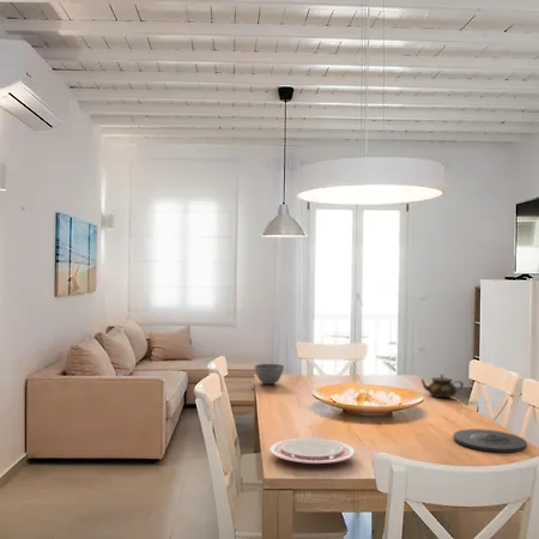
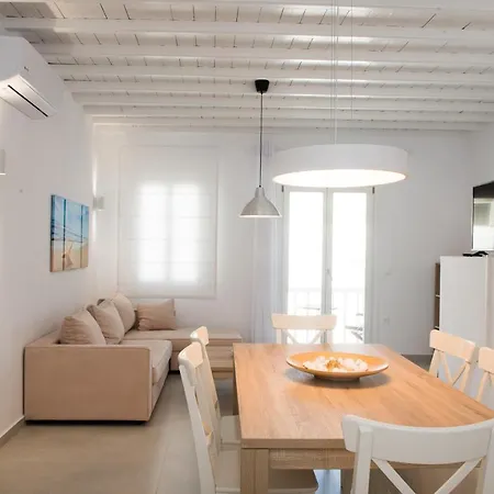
- plate [270,437,356,465]
- plate [452,428,528,454]
- bowl [254,363,285,386]
- teapot [419,374,465,399]
